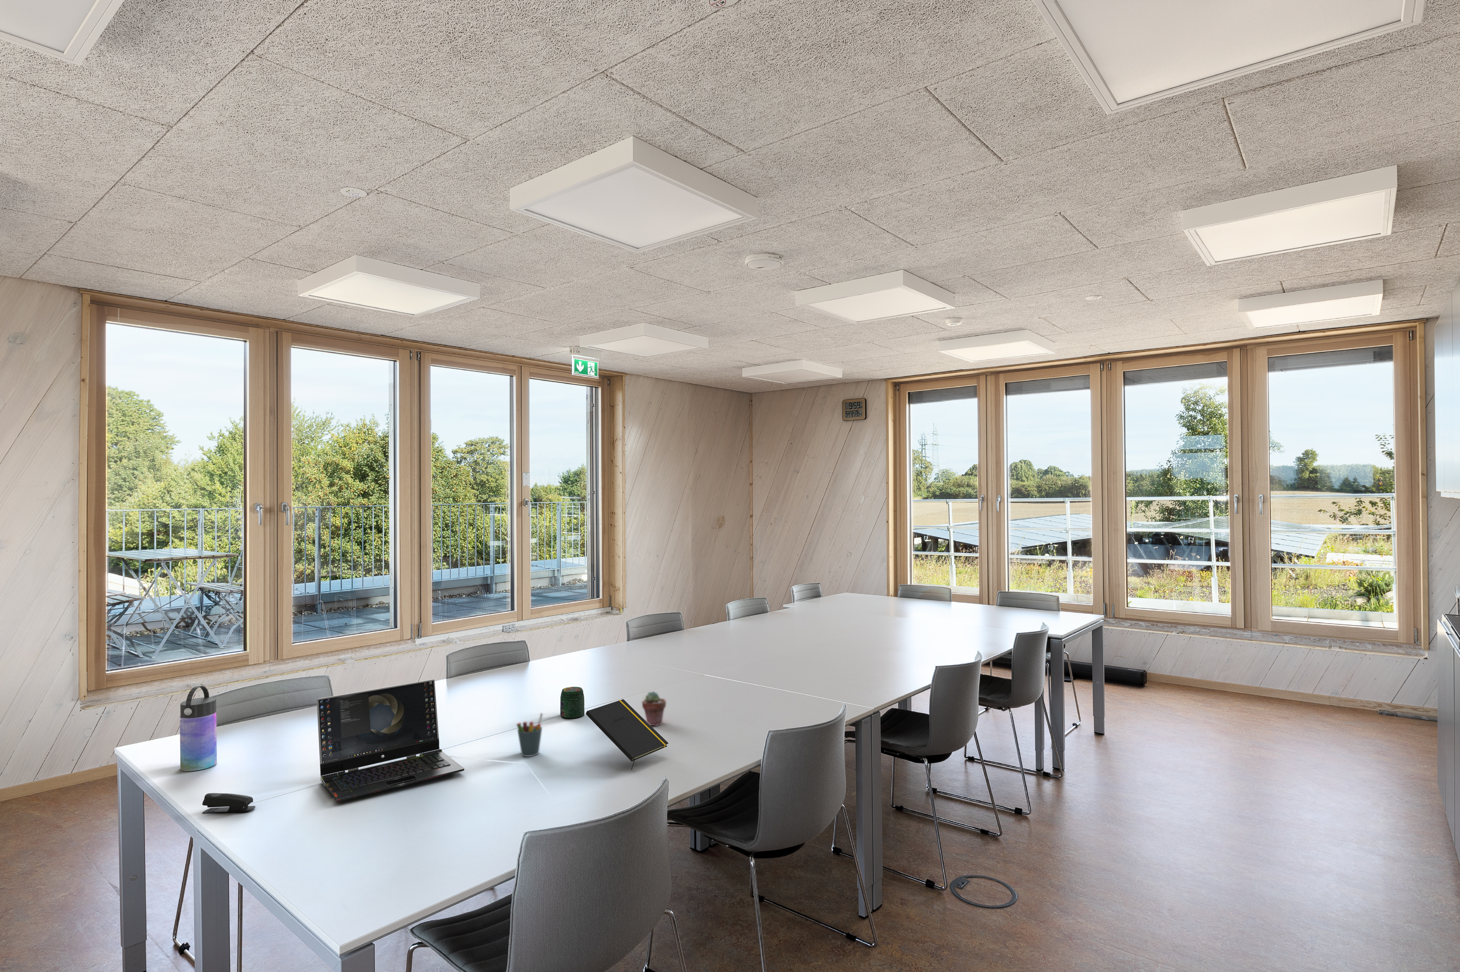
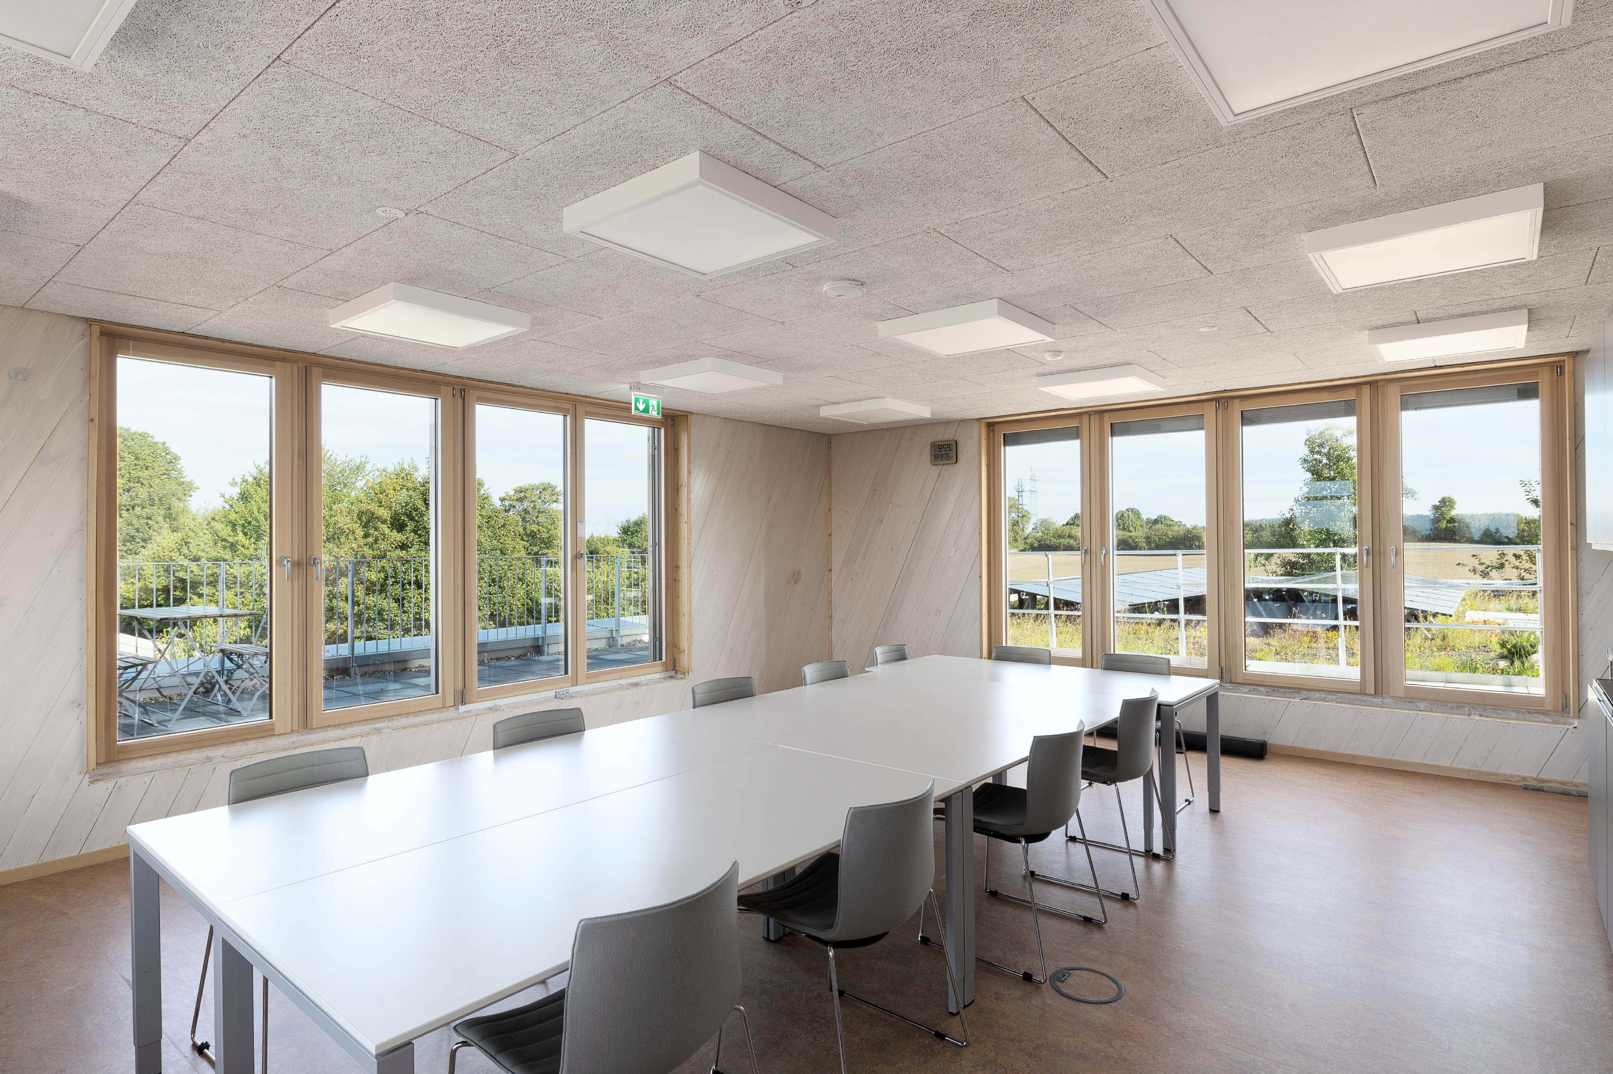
- notepad [586,699,669,770]
- laptop computer [317,679,465,802]
- pen holder [516,713,543,757]
- potted succulent [642,691,666,727]
- stapler [202,793,256,814]
- jar [560,687,585,719]
- water bottle [179,686,217,771]
